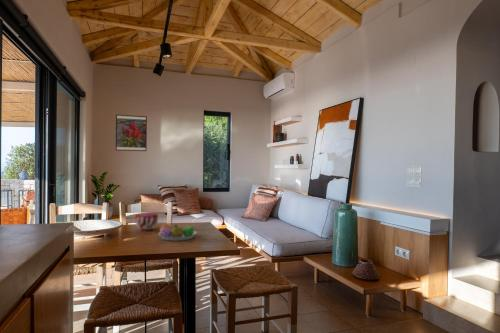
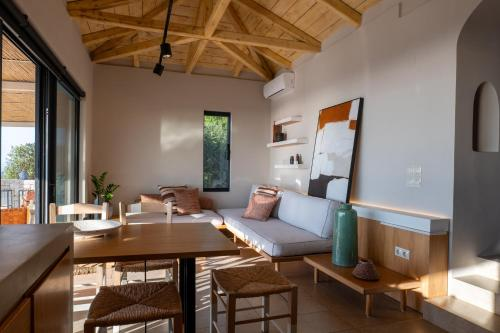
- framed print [115,114,148,152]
- decorative bowl [134,212,159,230]
- fruit bowl [157,223,198,242]
